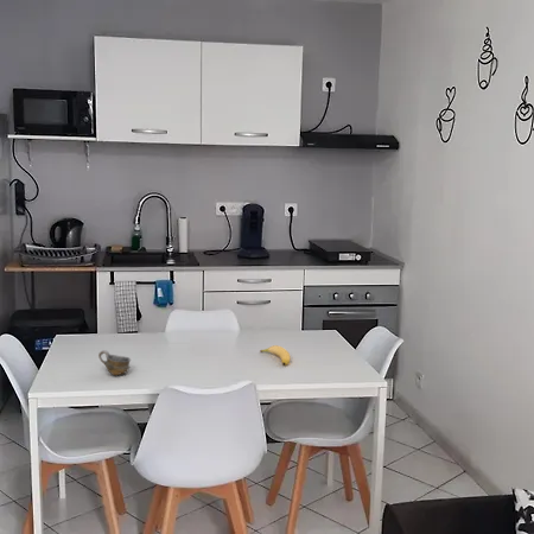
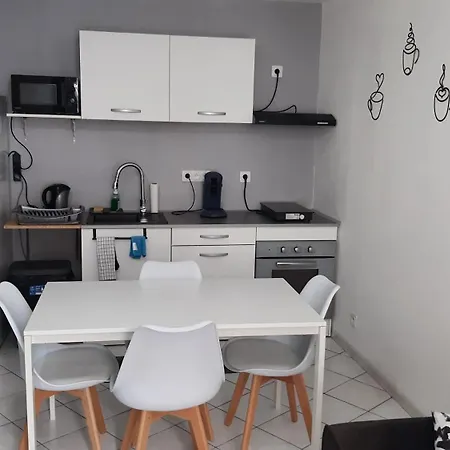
- cup [97,349,132,376]
- banana [259,344,291,367]
